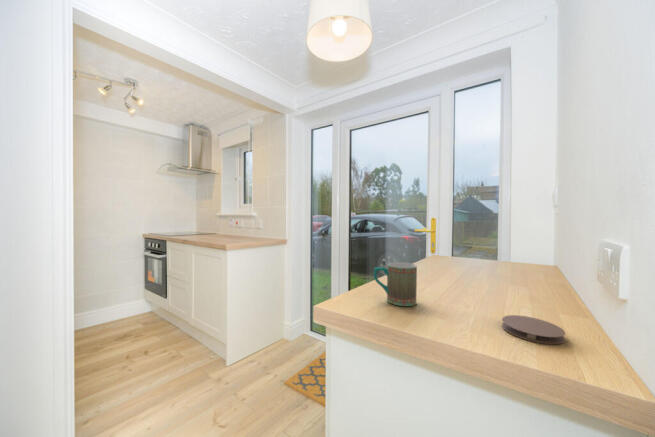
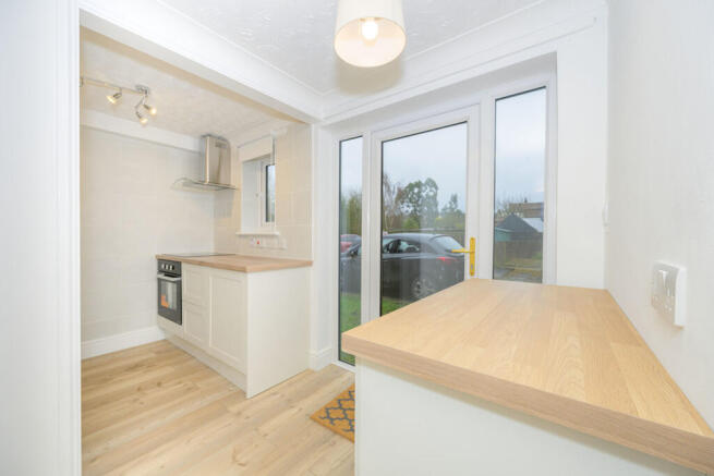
- coaster [501,314,566,345]
- mug [373,261,418,307]
